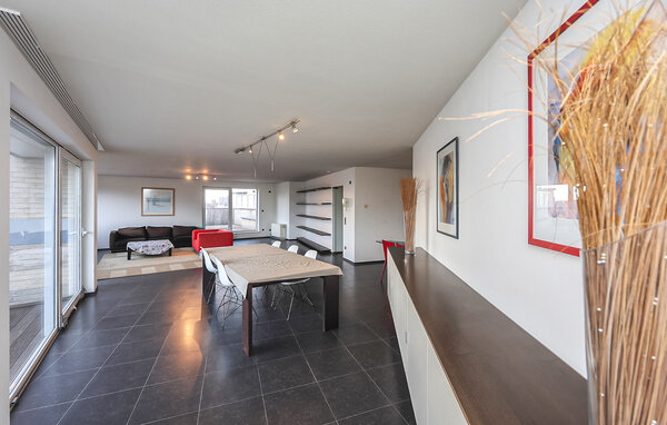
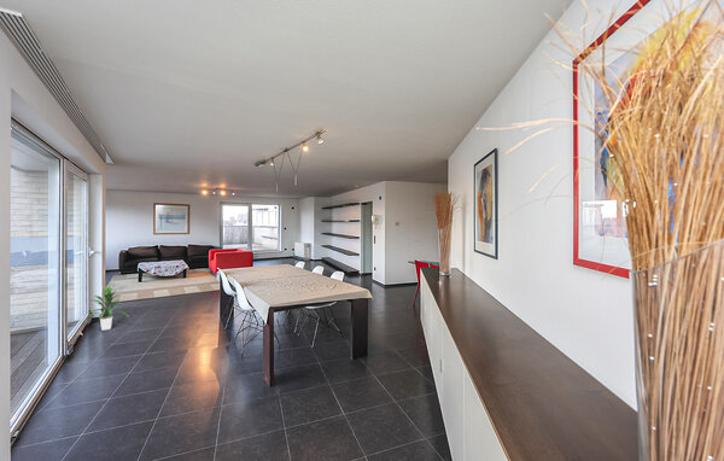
+ indoor plant [88,285,130,332]
